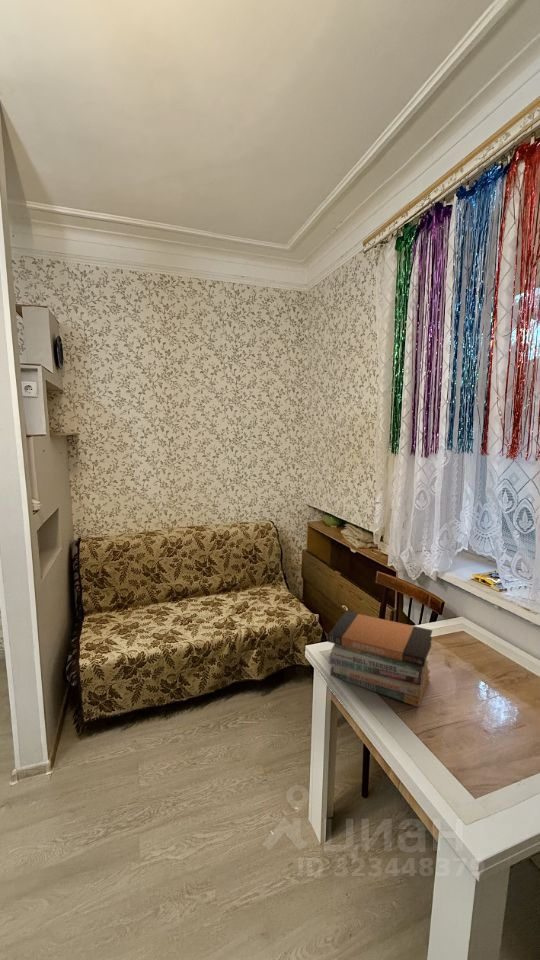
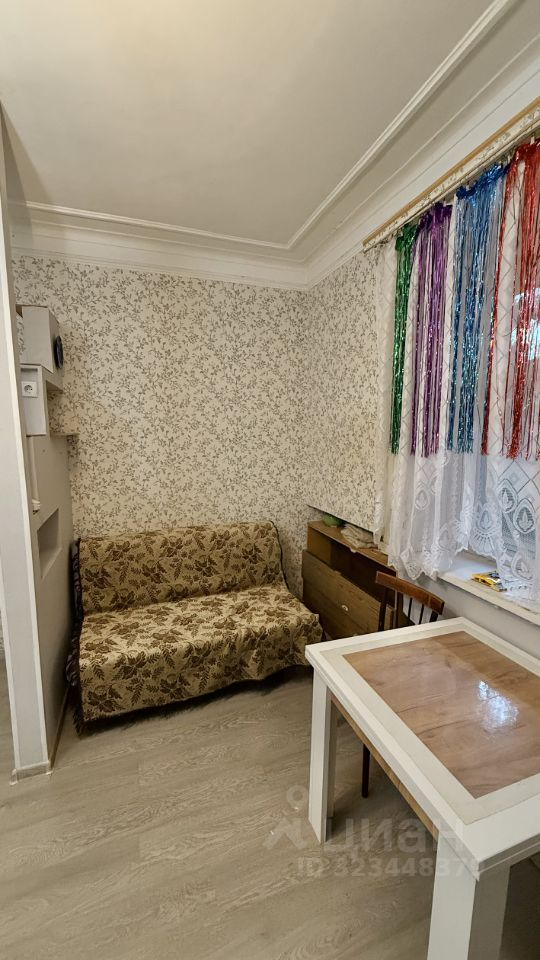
- book stack [327,610,433,708]
